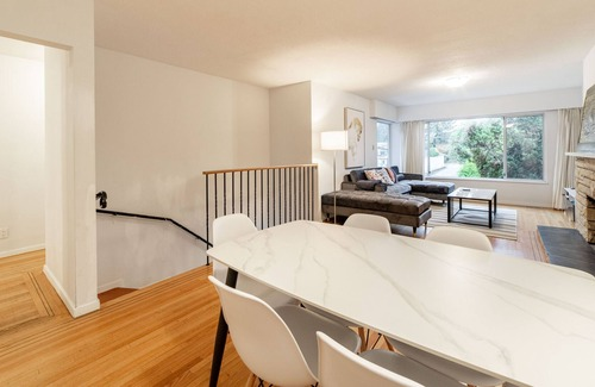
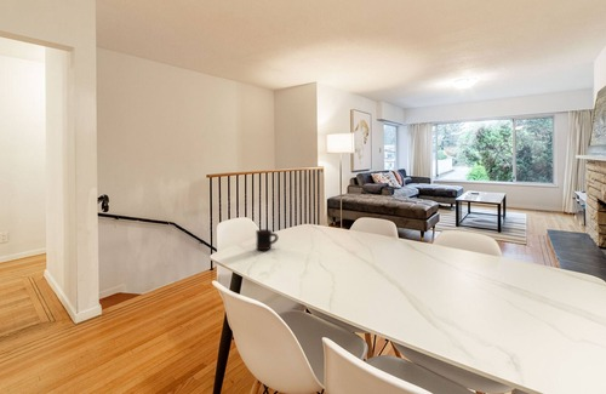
+ mug [255,228,279,251]
